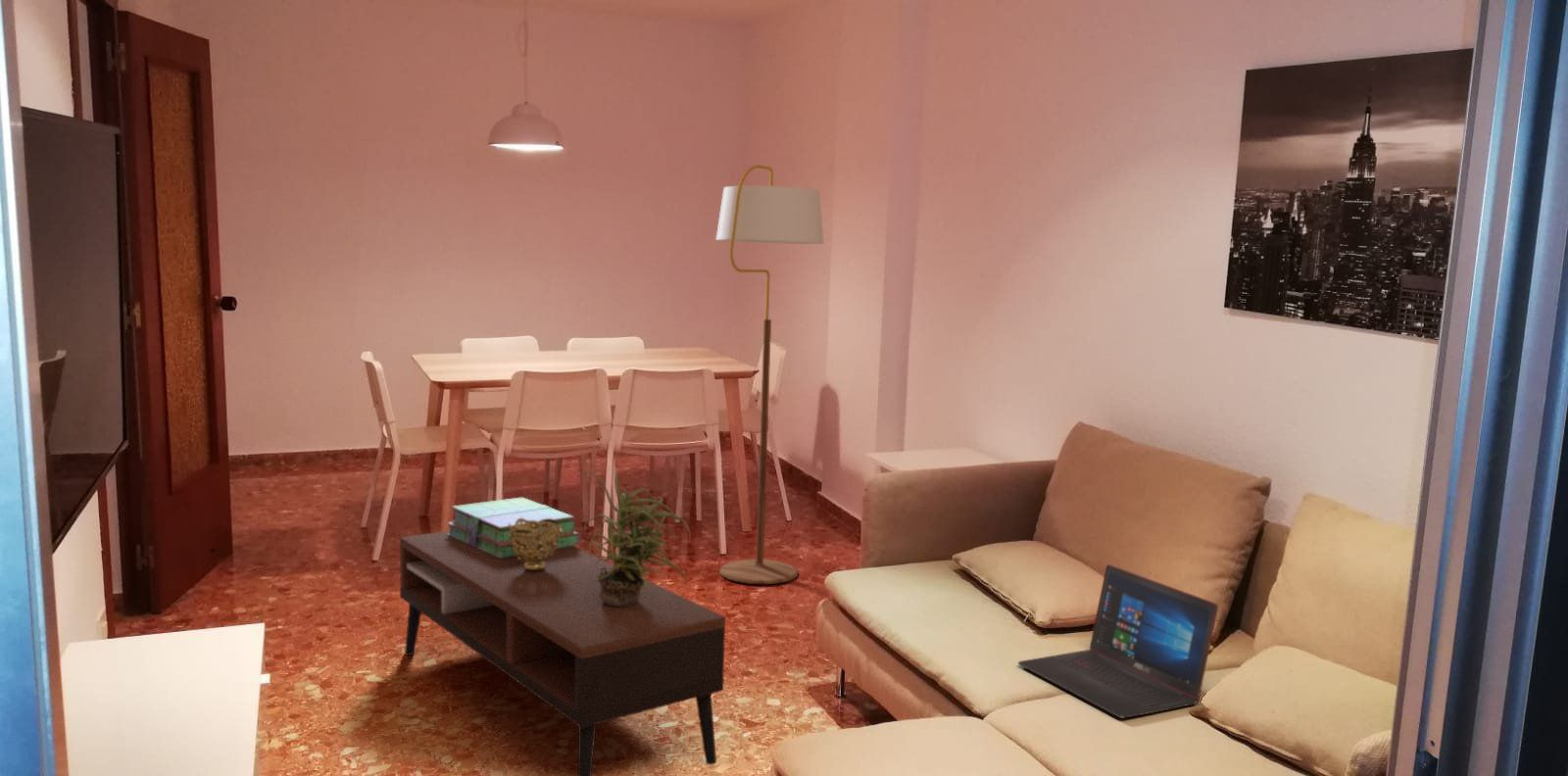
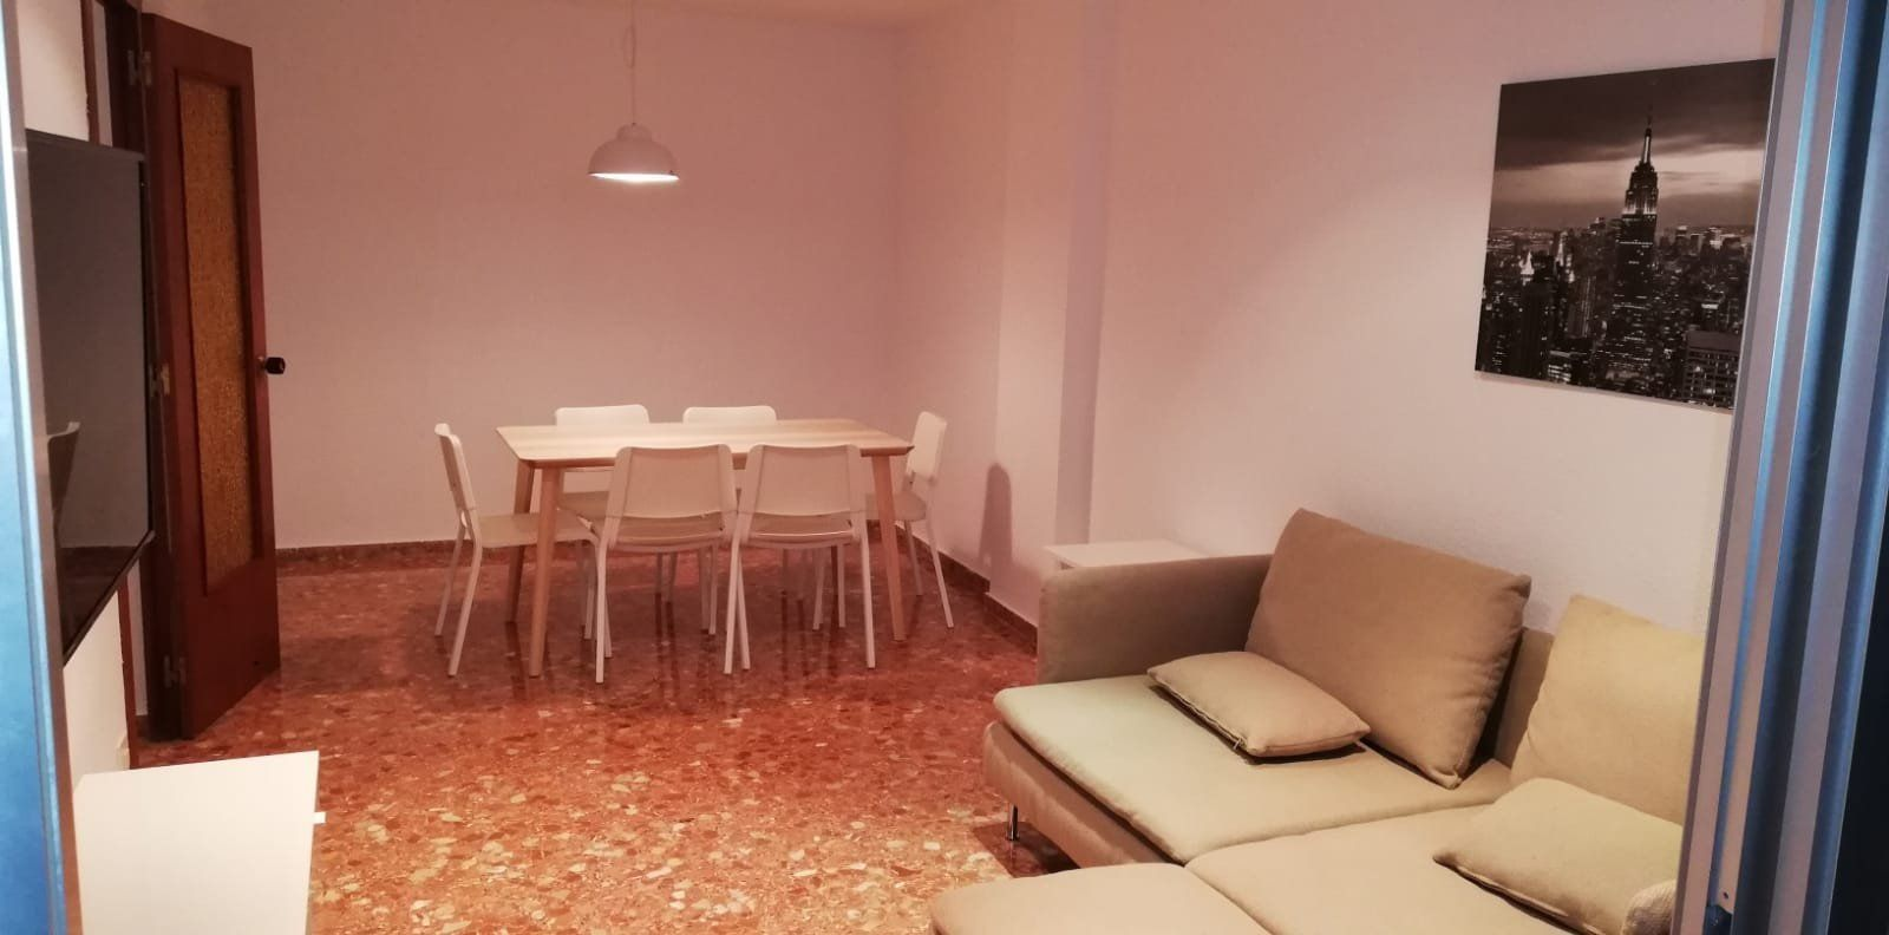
- laptop [1017,563,1219,719]
- floor lamp [715,164,825,585]
- potted plant [578,468,692,606]
- stack of books [446,497,581,558]
- decorative bowl [509,518,563,572]
- coffee table [399,530,726,776]
